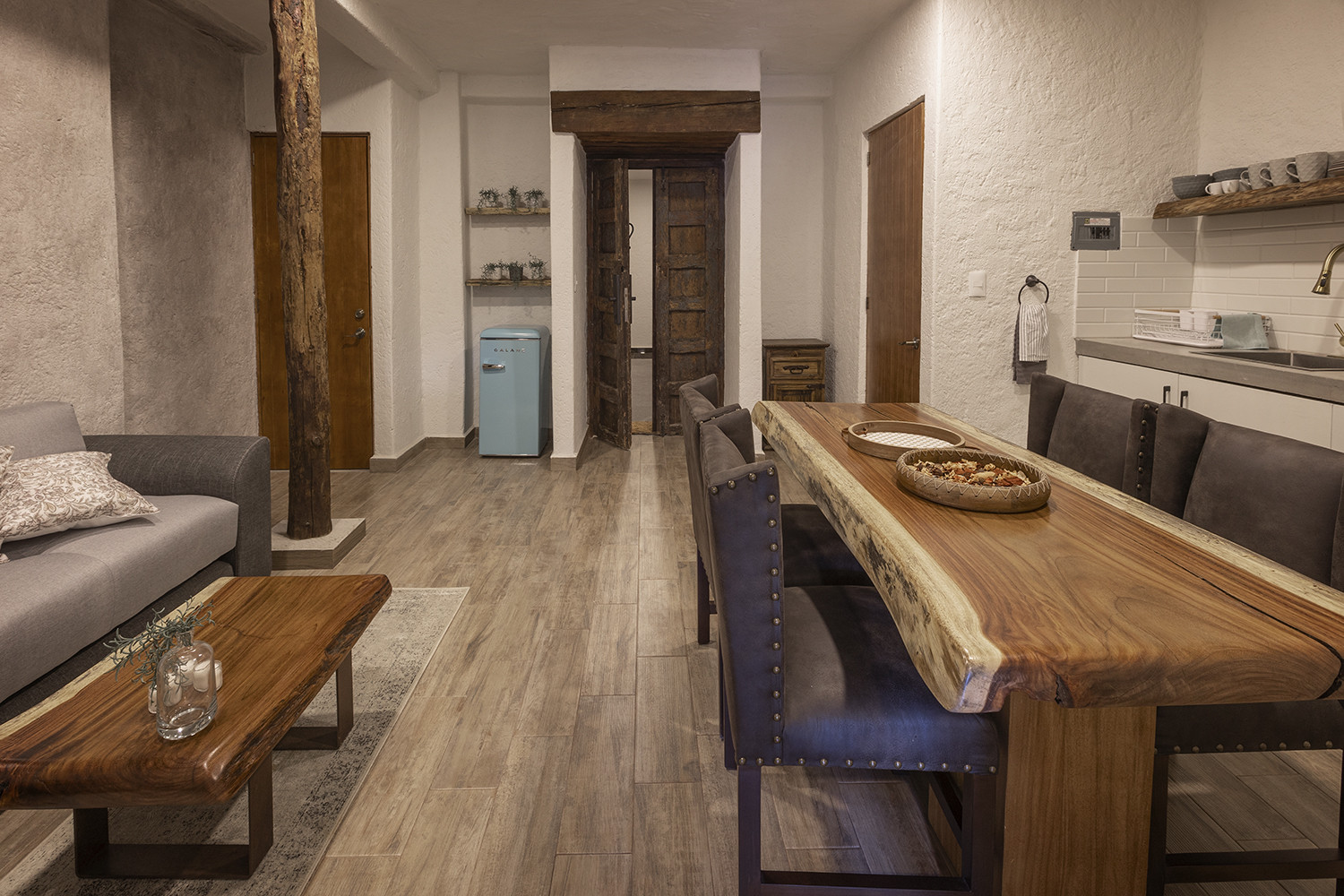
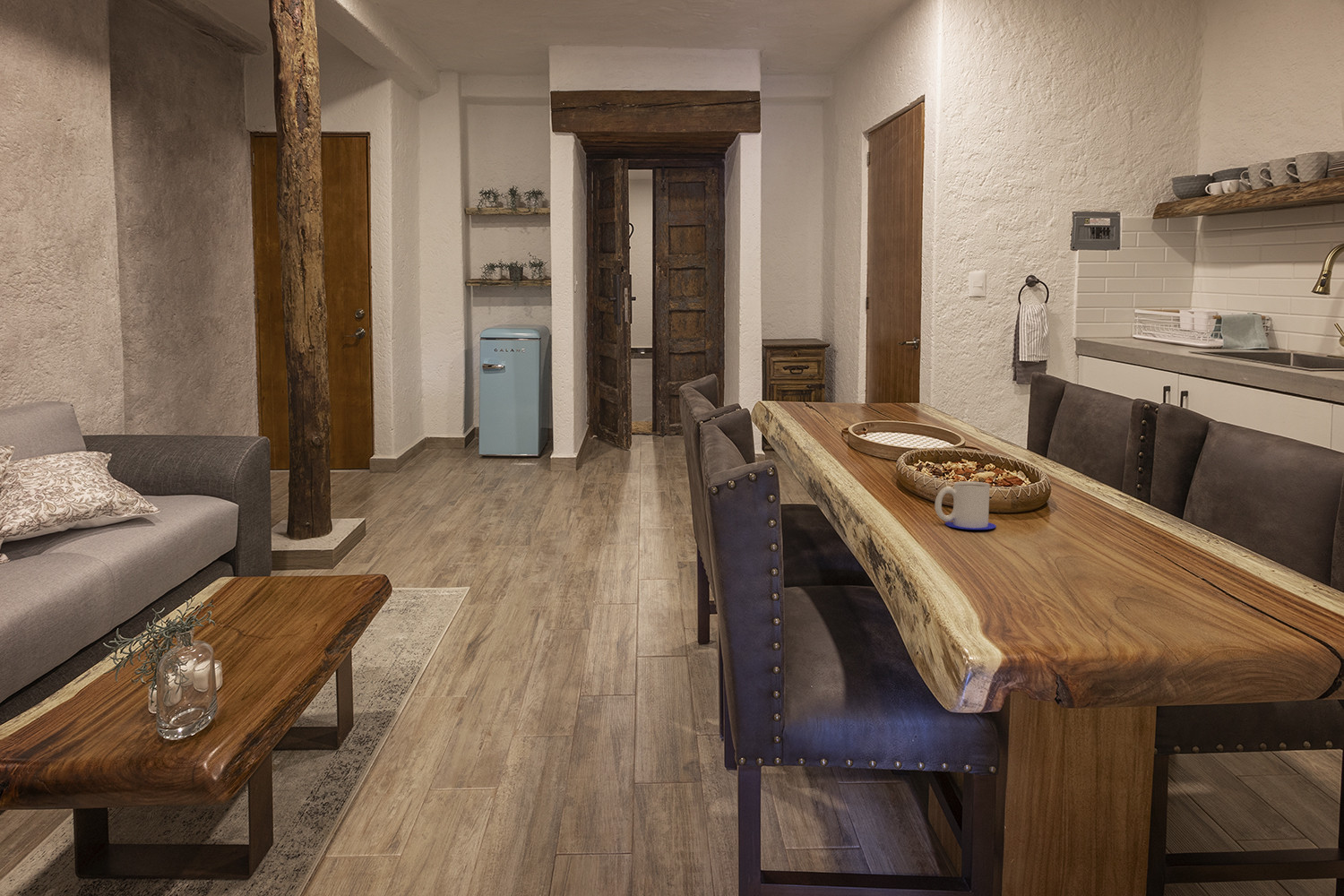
+ mug [934,480,997,530]
